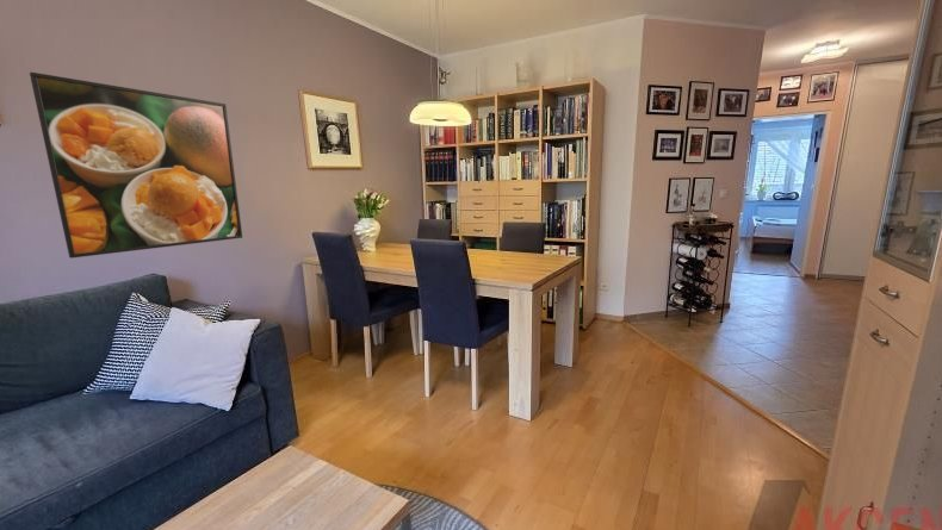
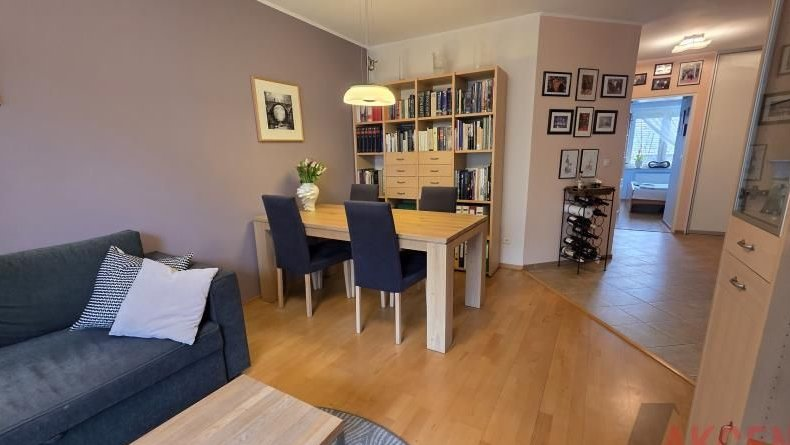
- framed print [29,71,243,260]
